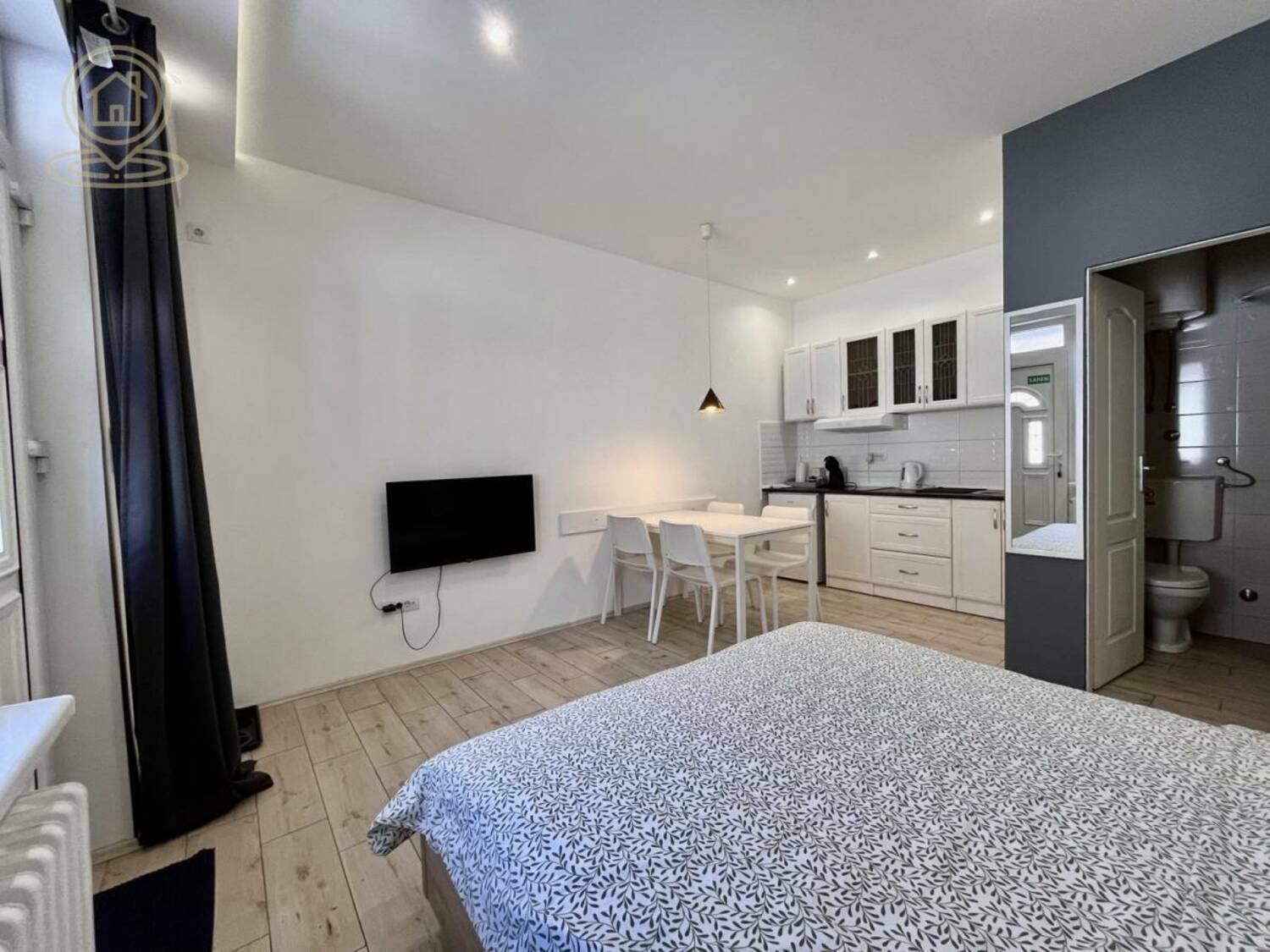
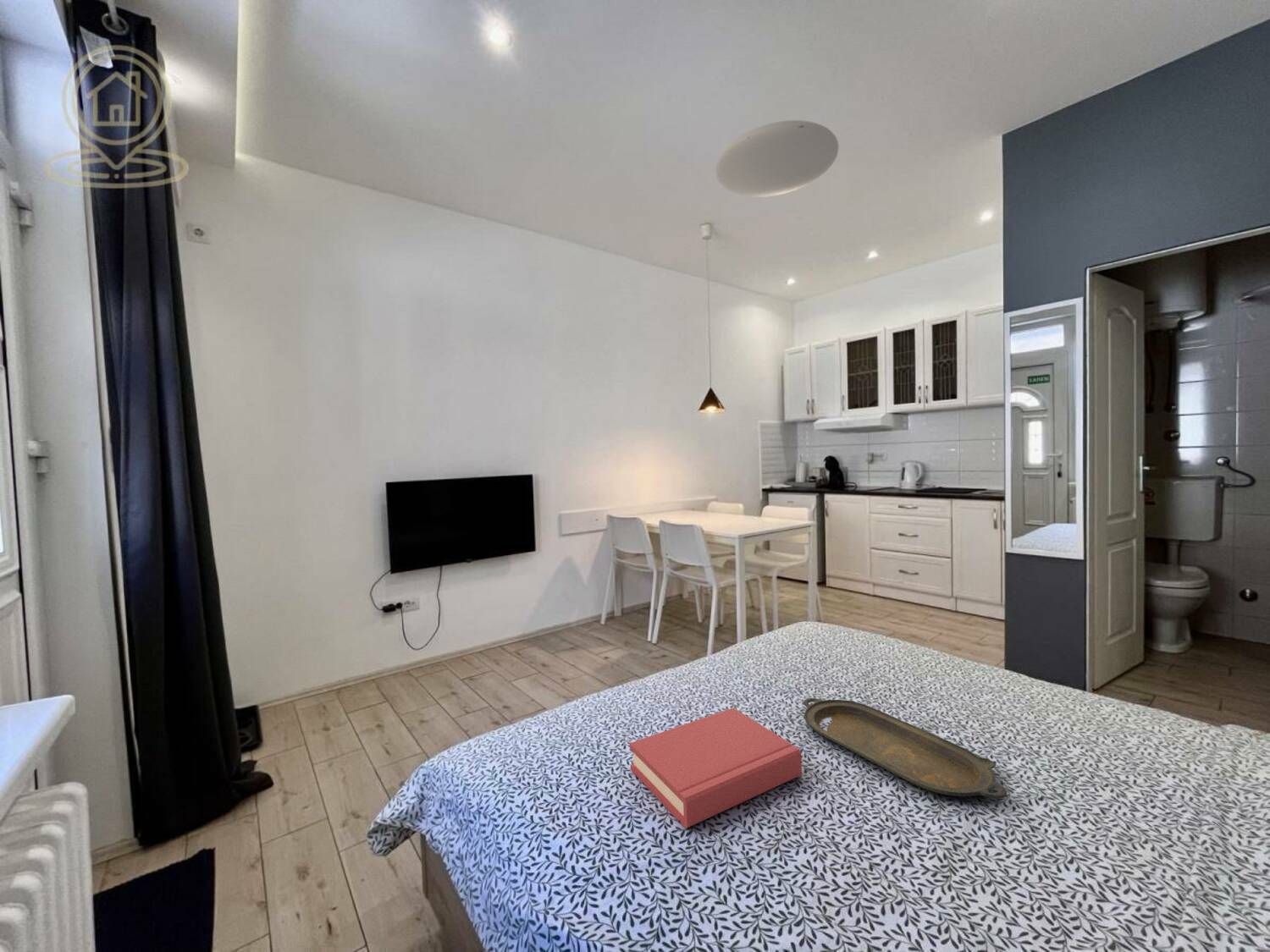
+ ceiling light [714,119,840,198]
+ serving tray [802,697,1008,799]
+ hardback book [629,707,803,829]
